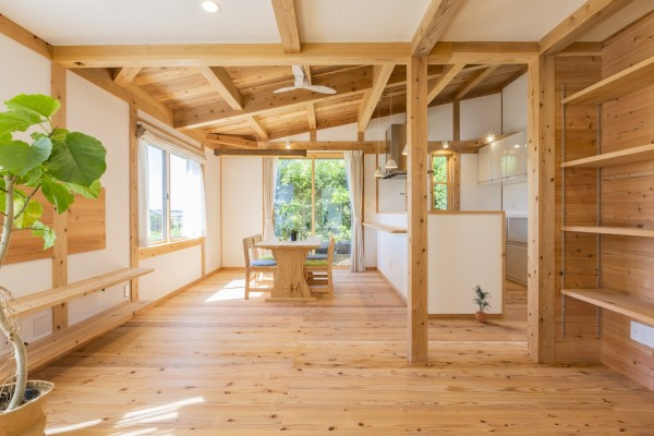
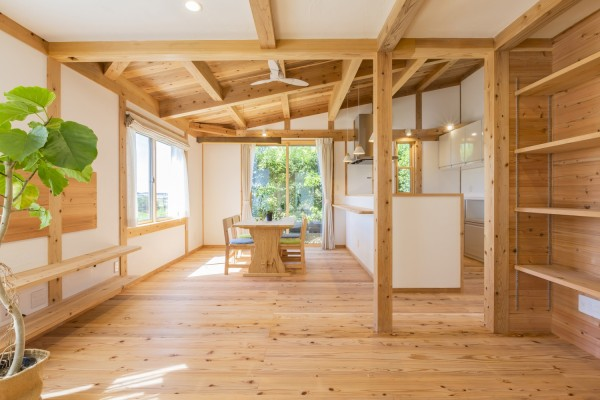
- potted plant [471,283,493,324]
